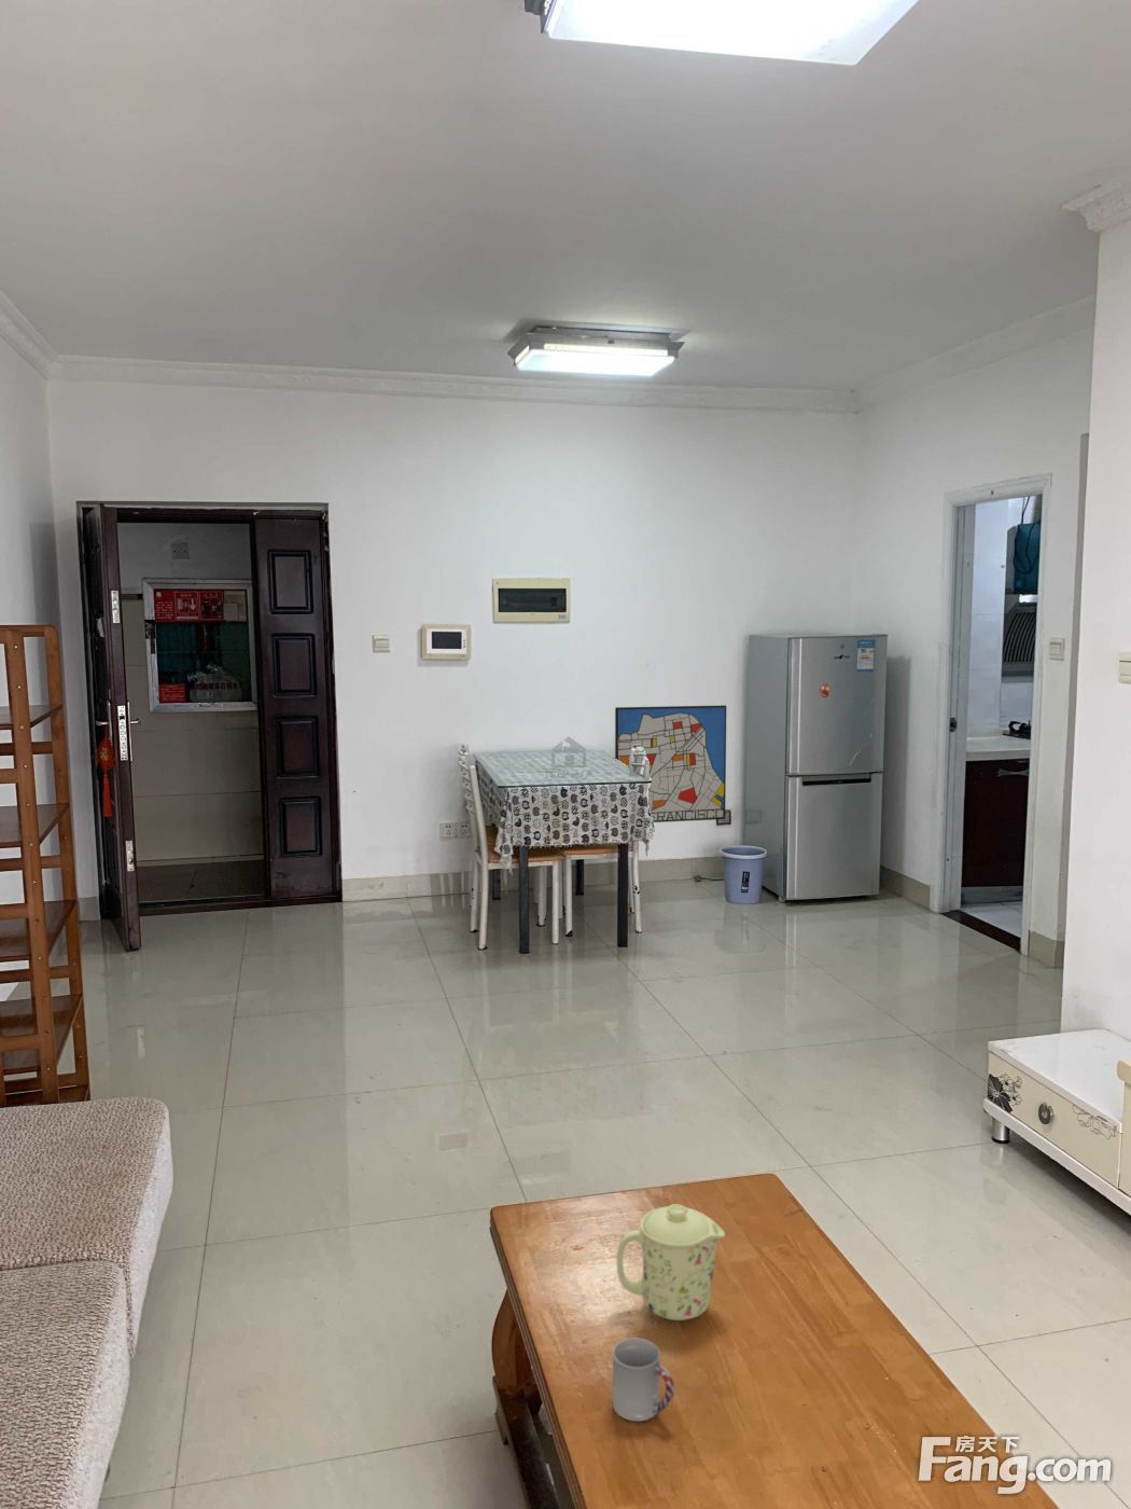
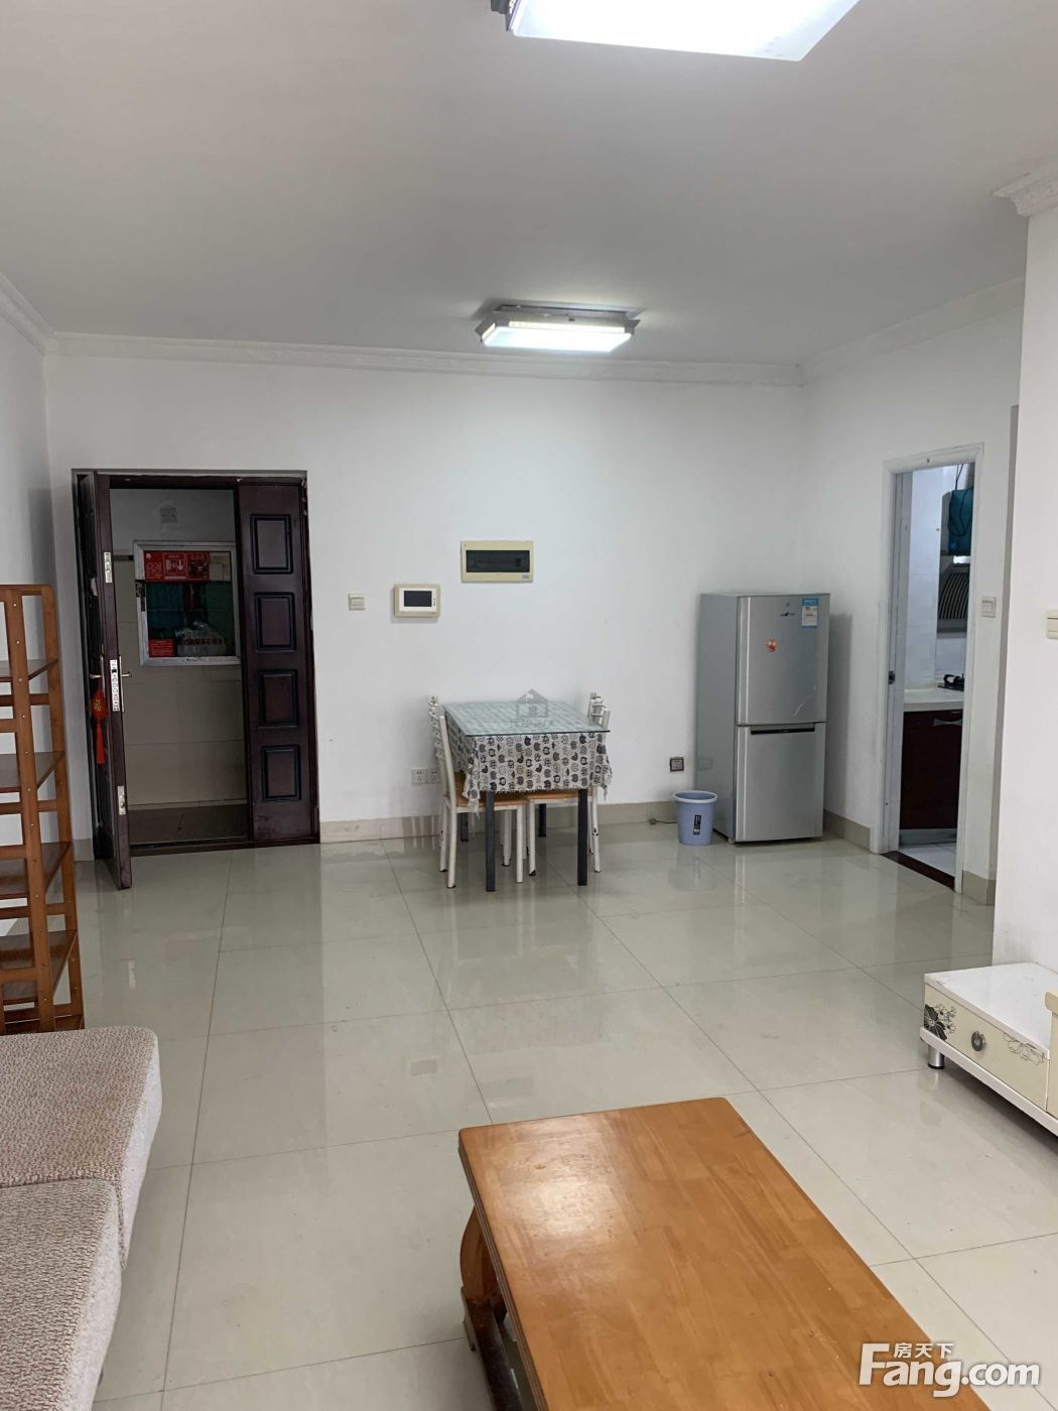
- wall art [614,703,727,823]
- mug [617,1202,726,1321]
- cup [612,1337,675,1422]
